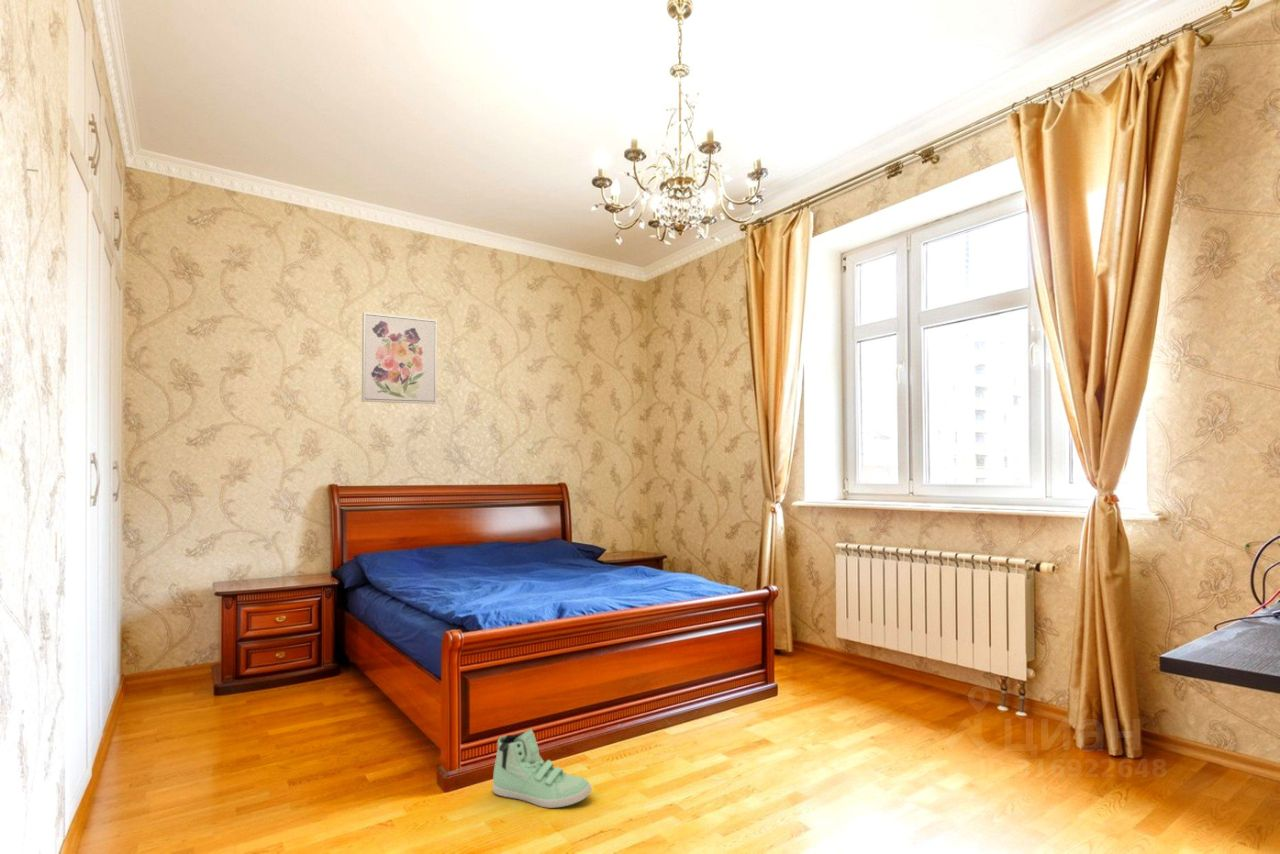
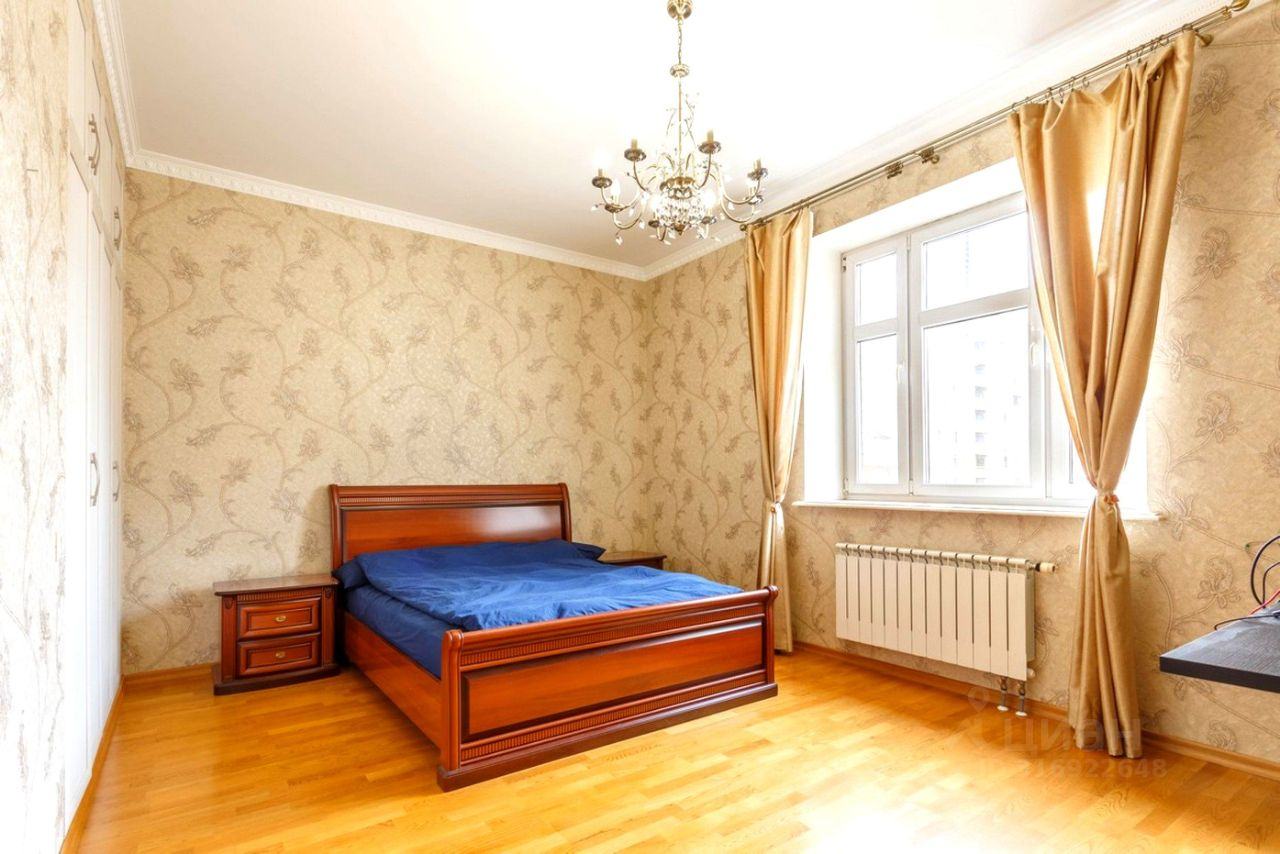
- wall art [361,311,438,405]
- sneaker [492,728,593,809]
